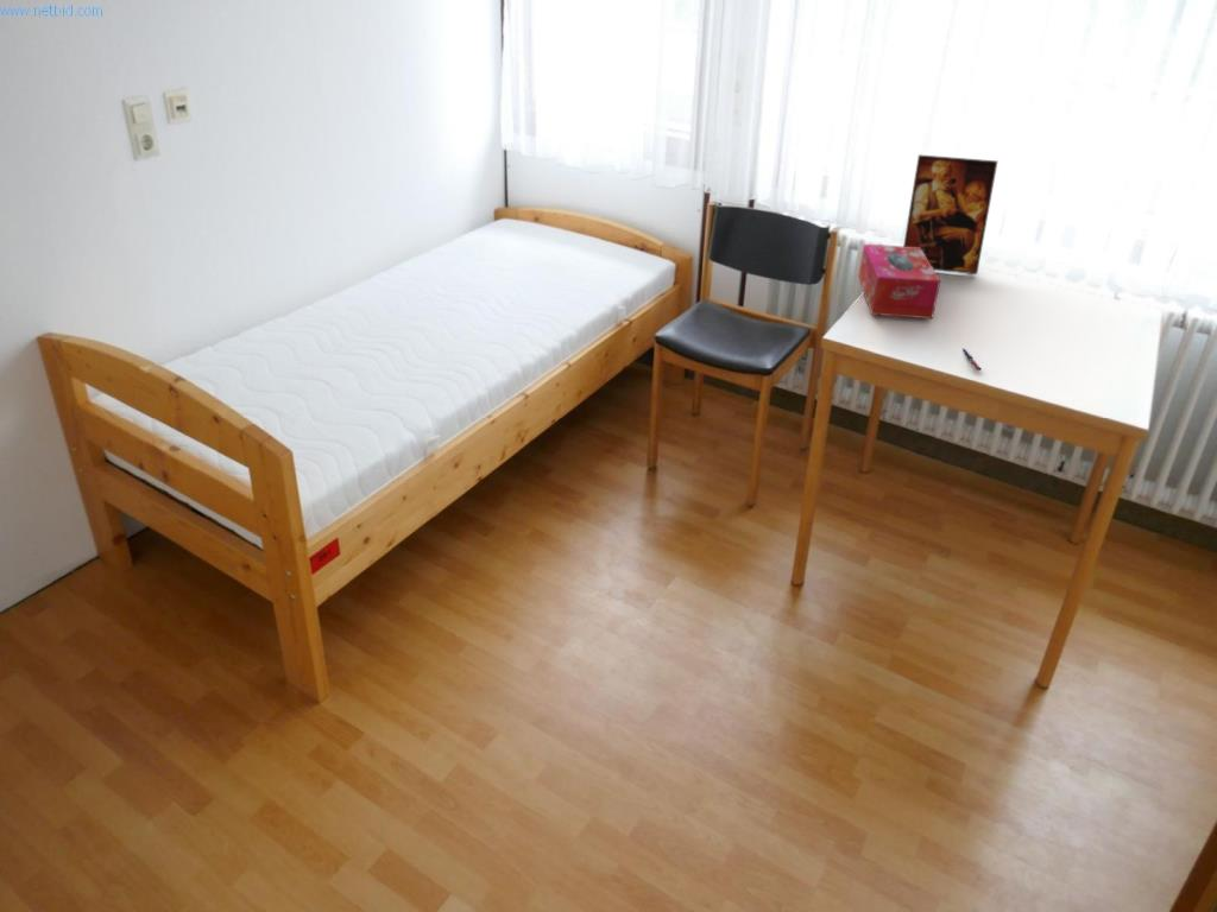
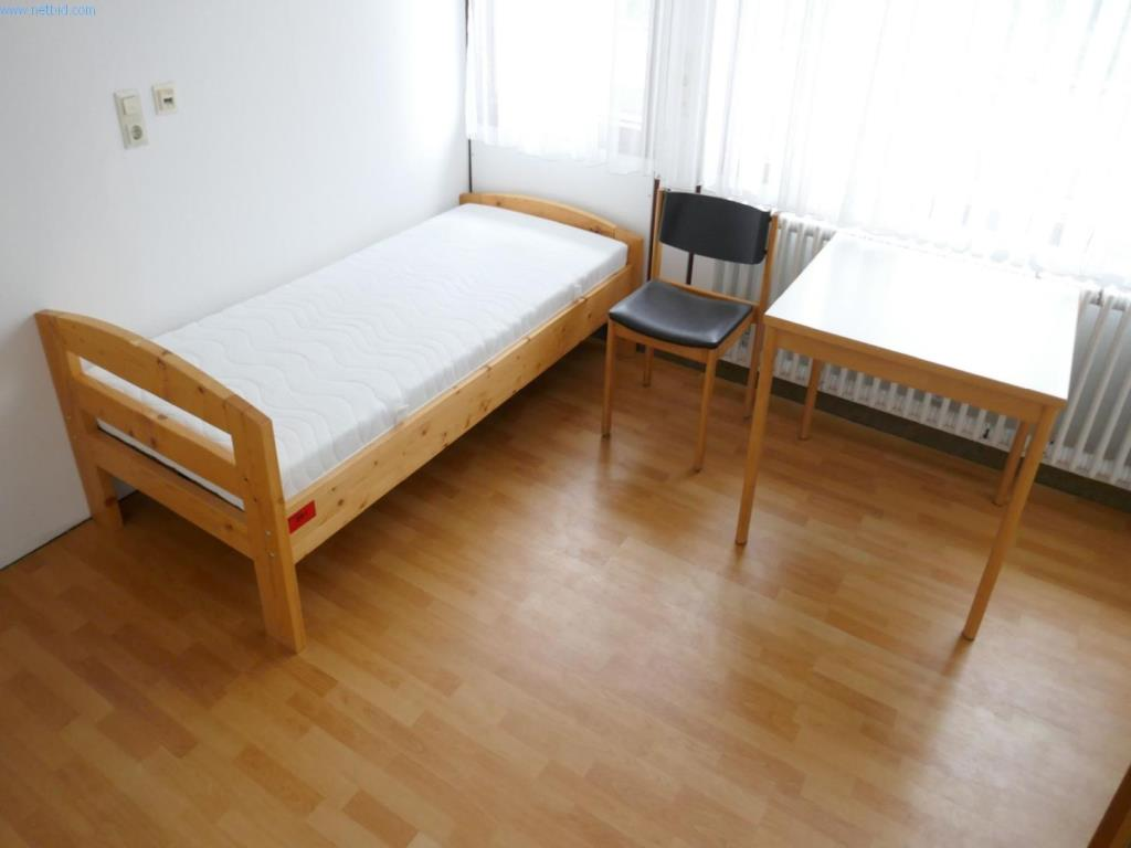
- pen [961,347,983,372]
- picture frame [902,153,998,276]
- tissue box [857,243,941,319]
